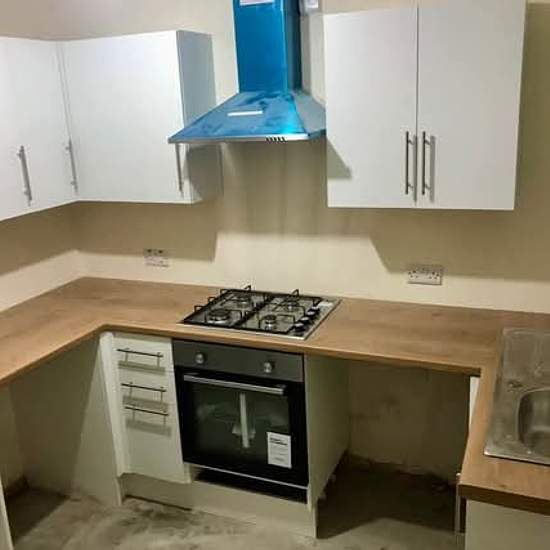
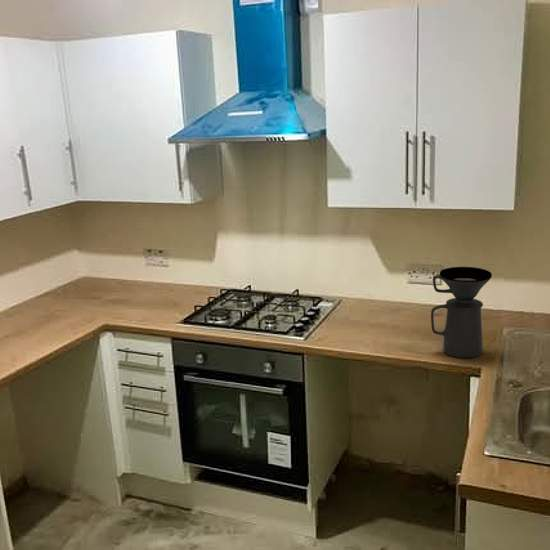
+ coffee maker [430,266,493,359]
